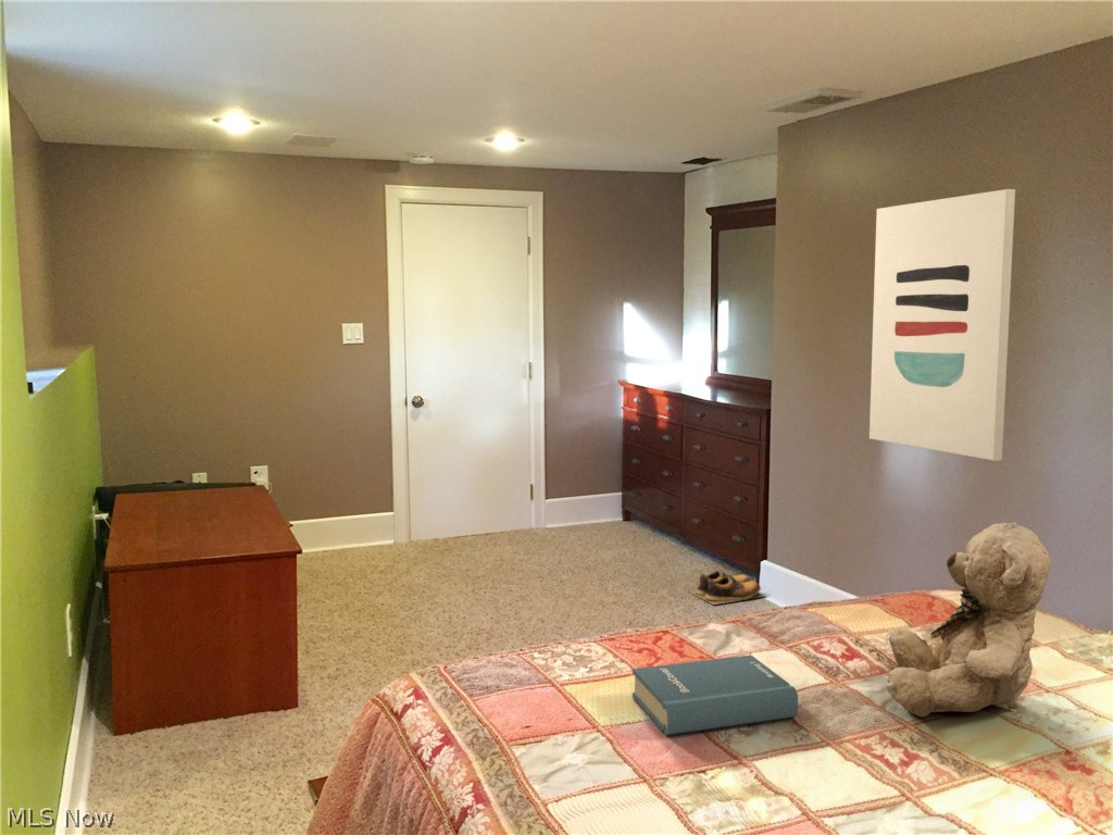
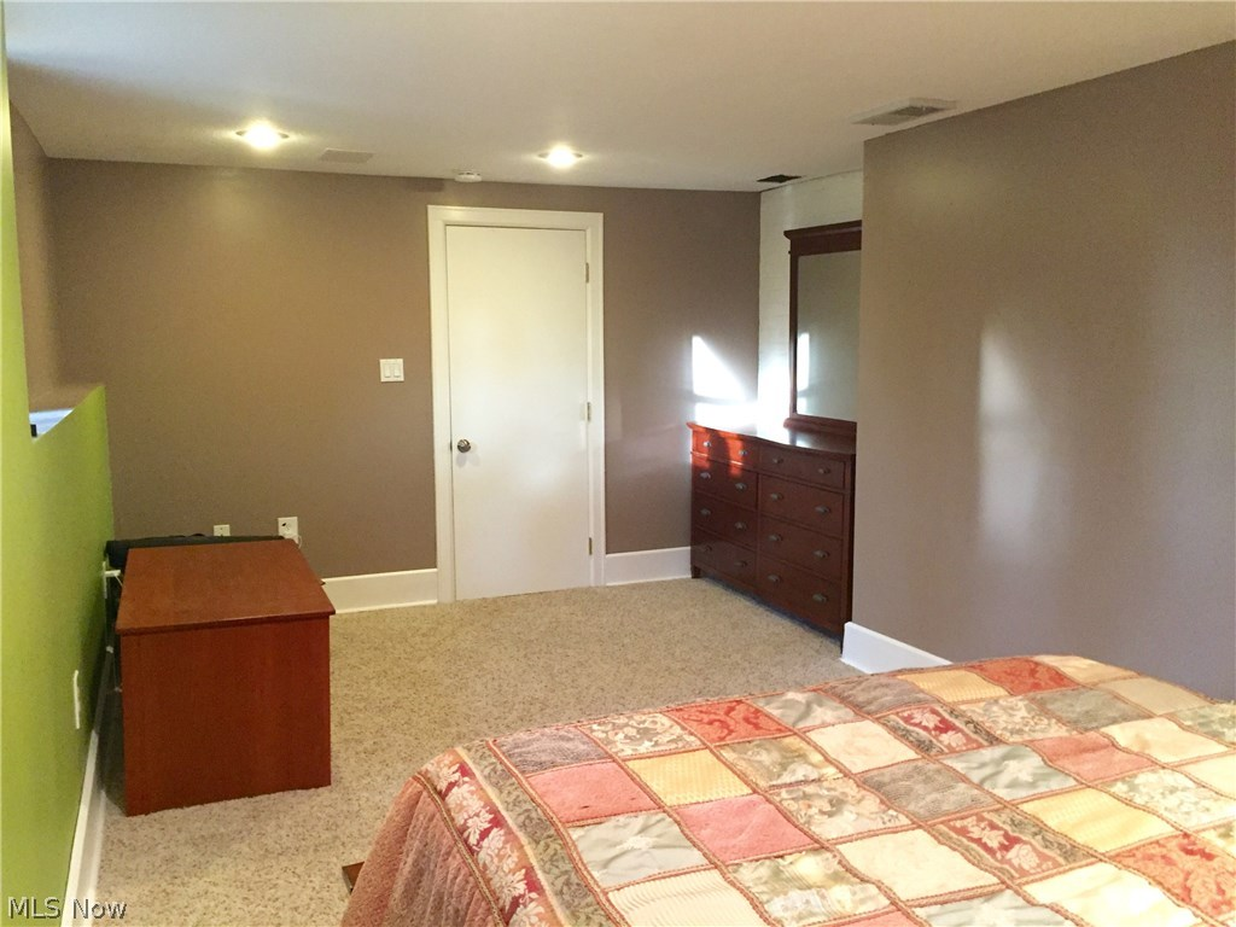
- shoes [688,570,766,606]
- wall art [868,188,1016,462]
- teddy bear [885,522,1051,718]
- hardback book [631,653,799,736]
